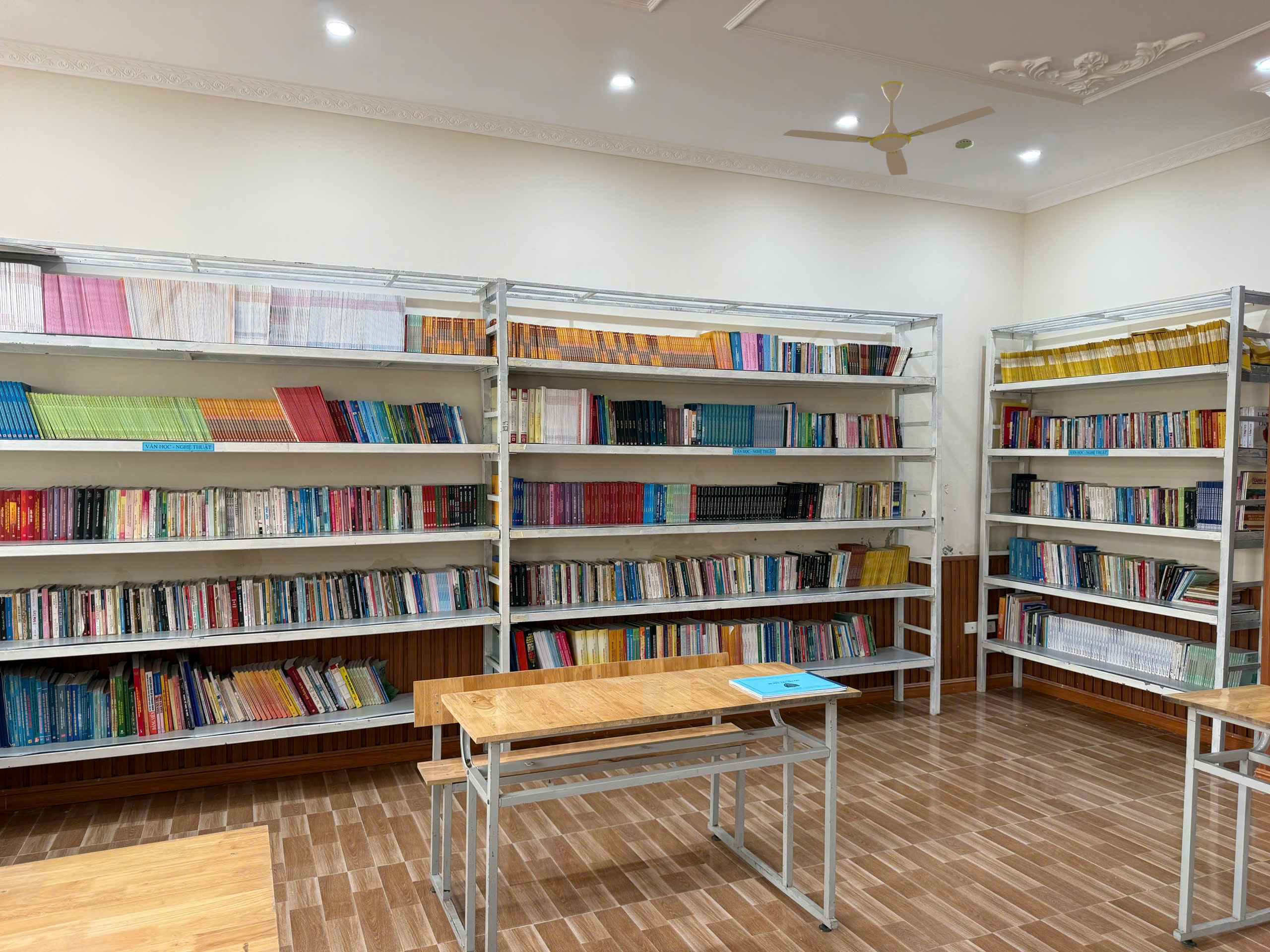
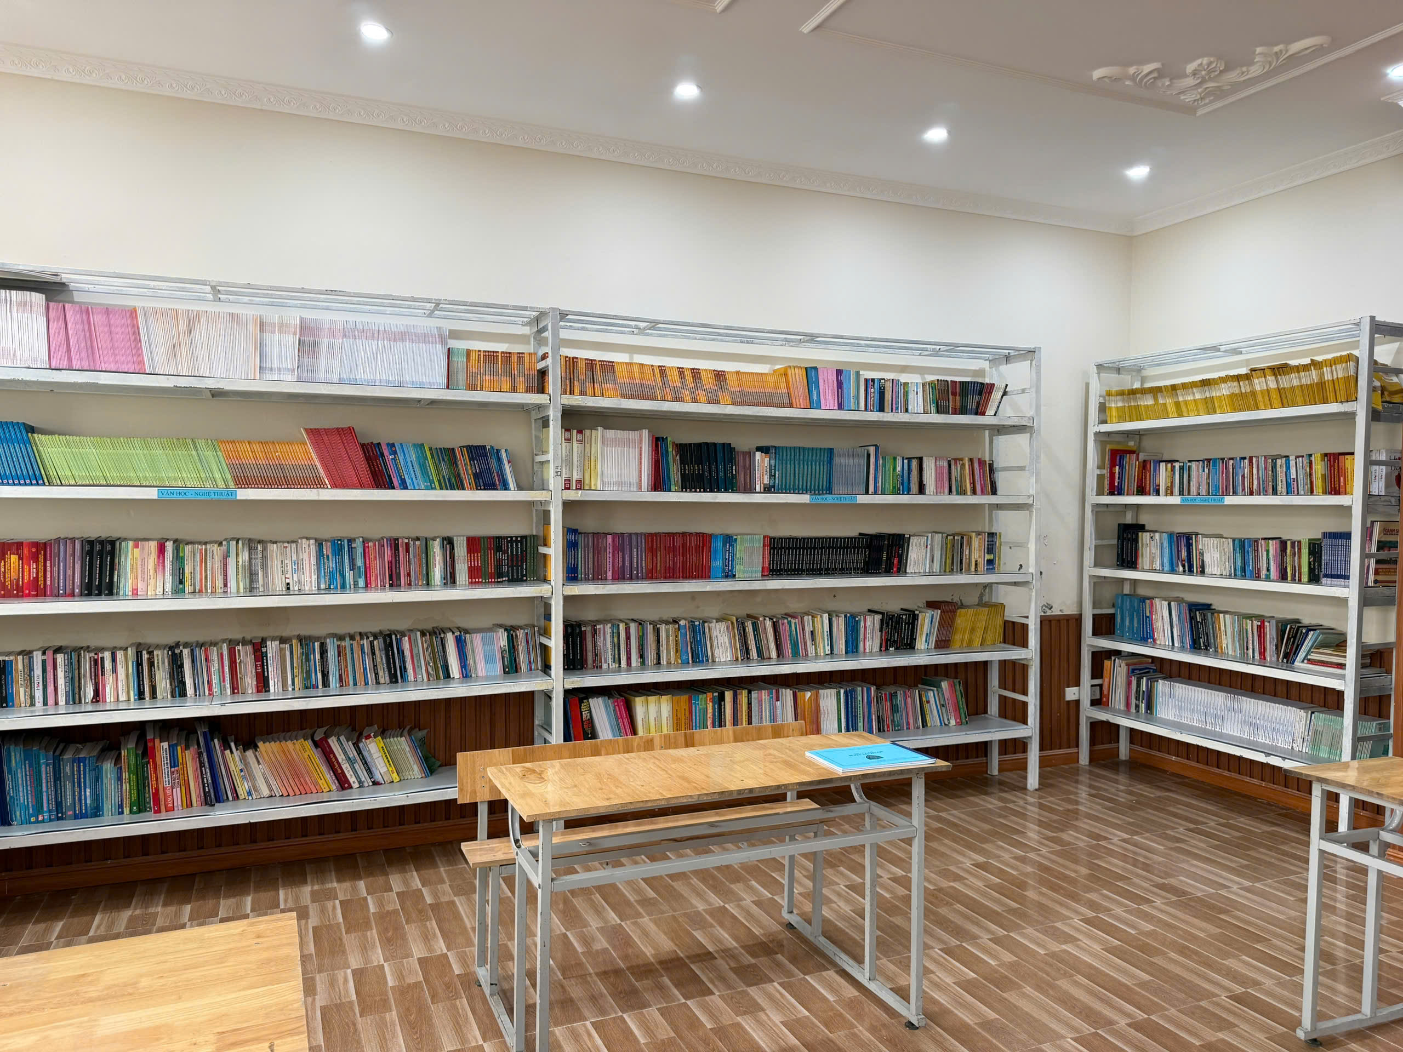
- smoke detector [955,138,974,149]
- ceiling fan [782,80,996,176]
